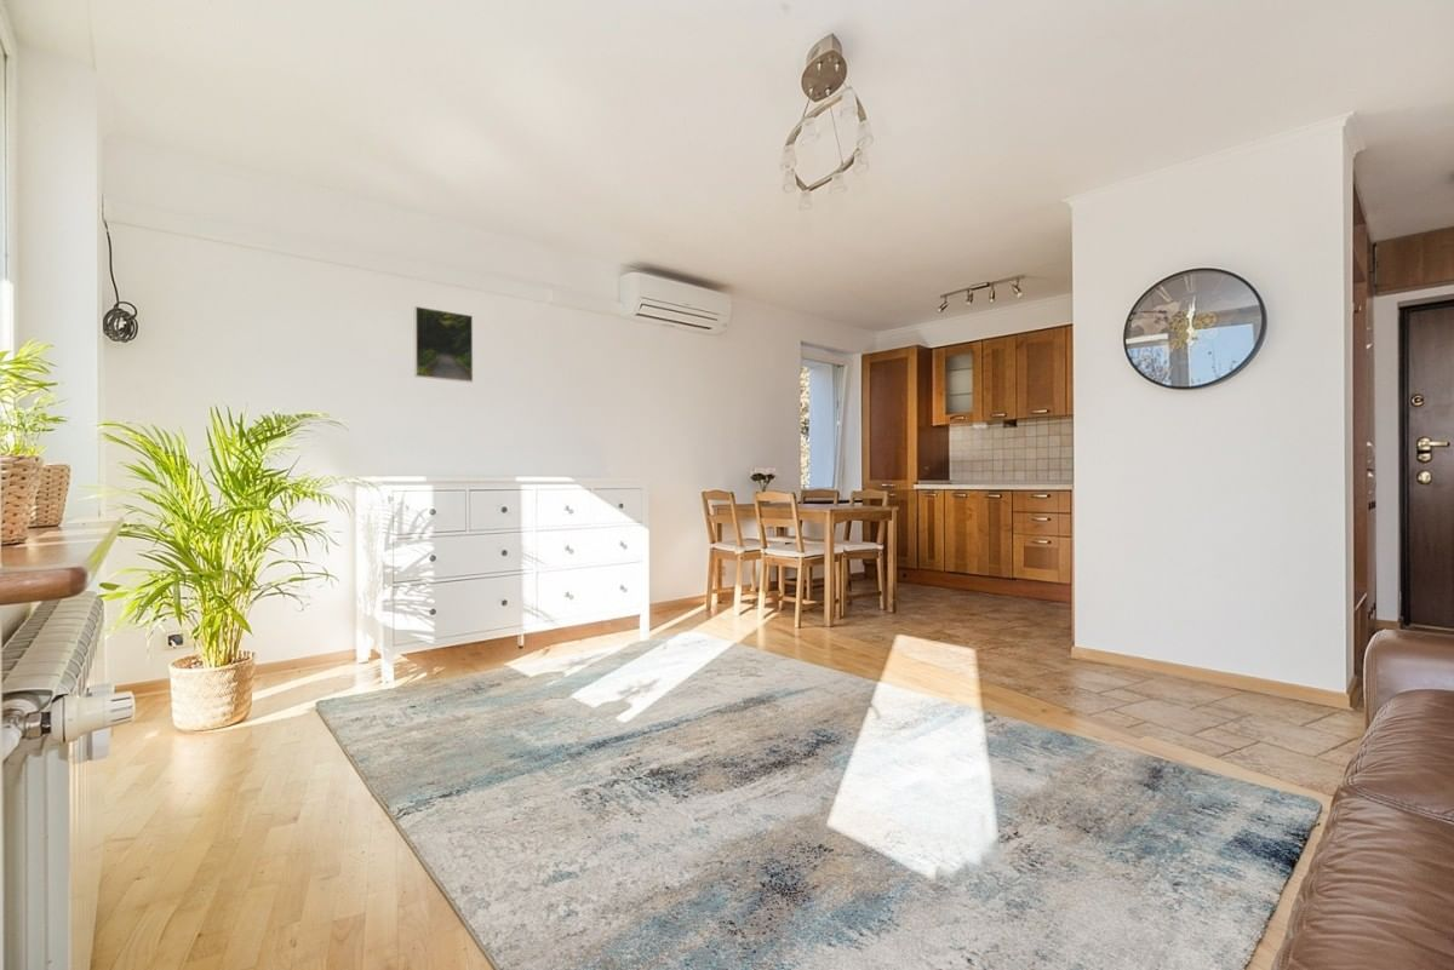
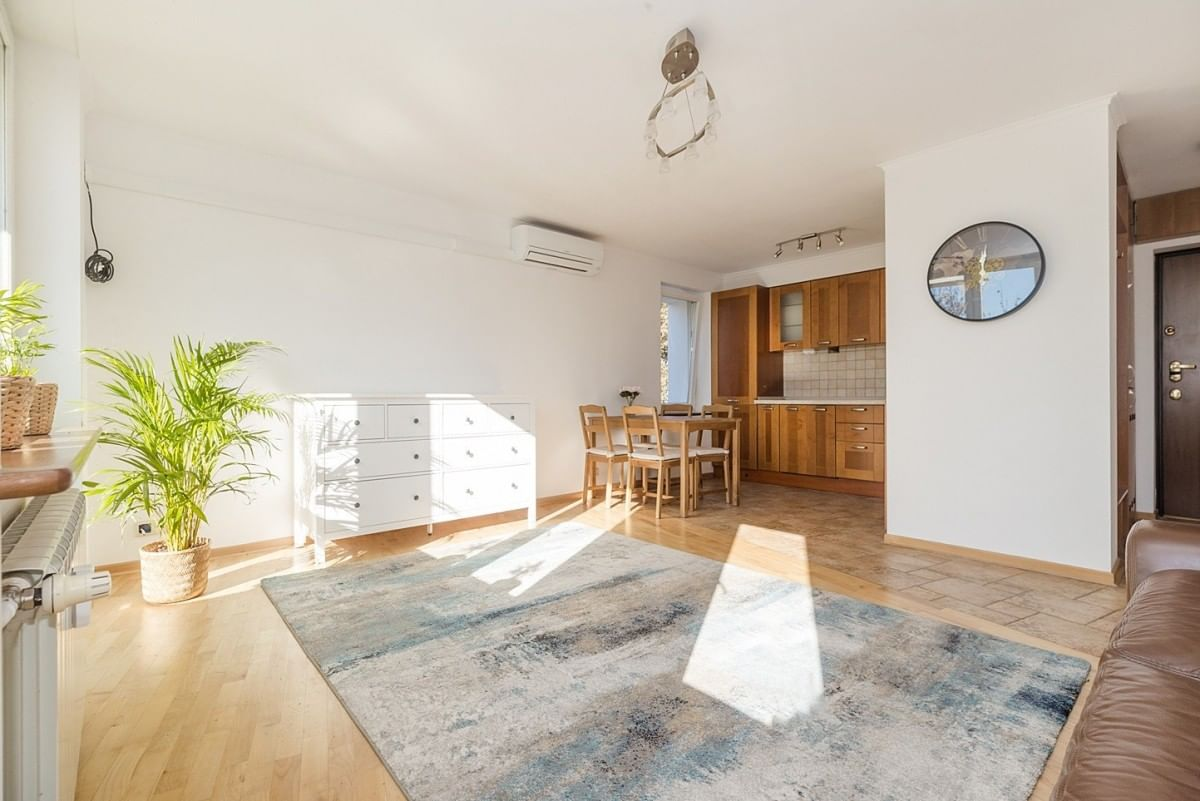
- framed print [413,305,474,384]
